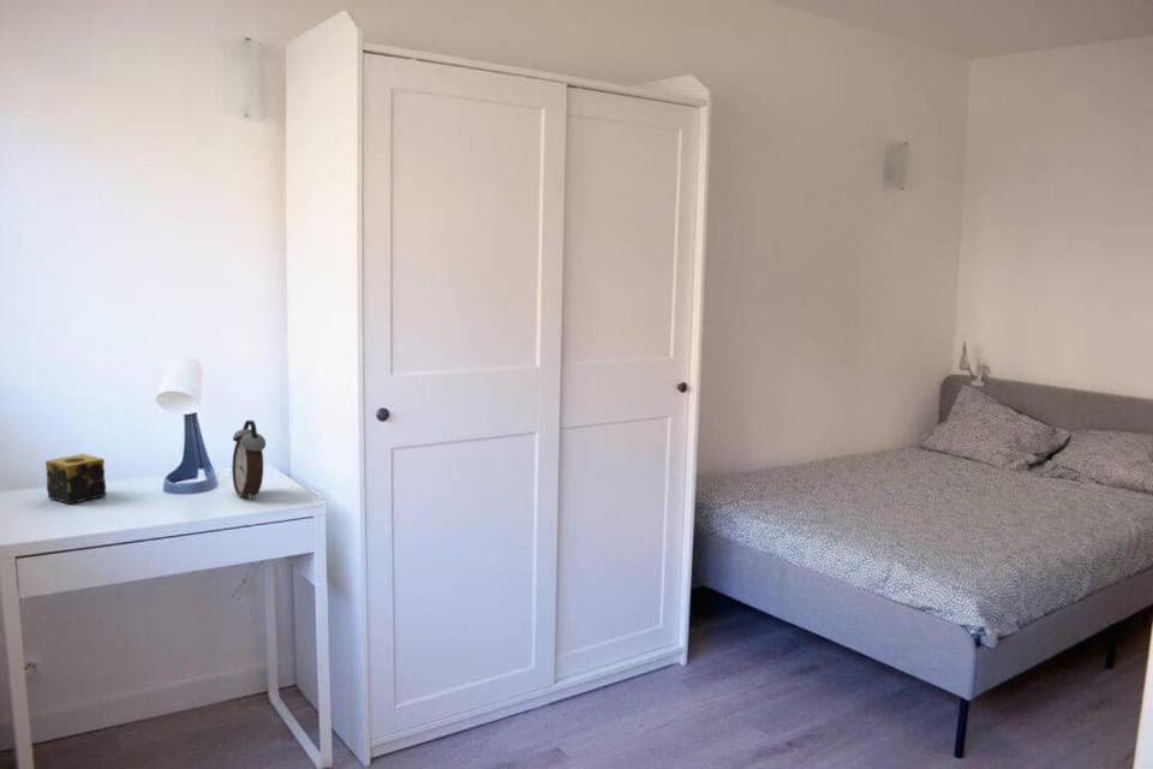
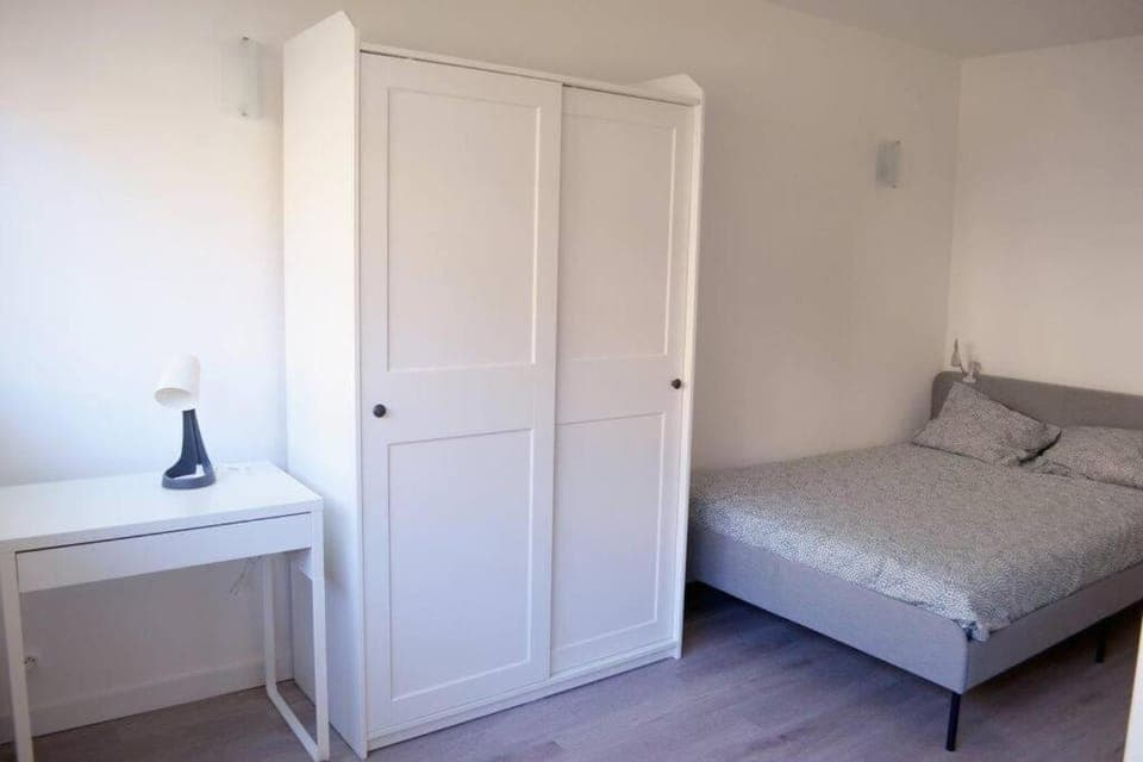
- alarm clock [231,419,267,501]
- candle [44,453,108,505]
